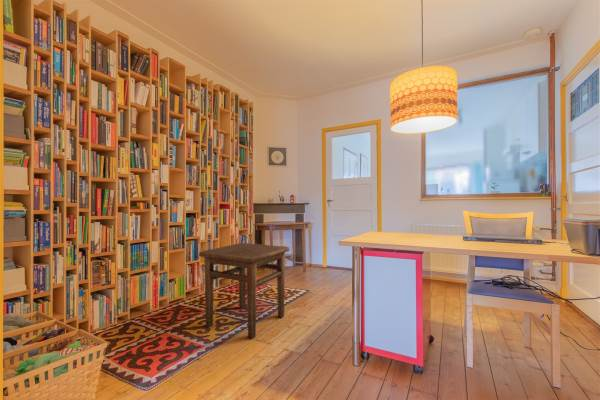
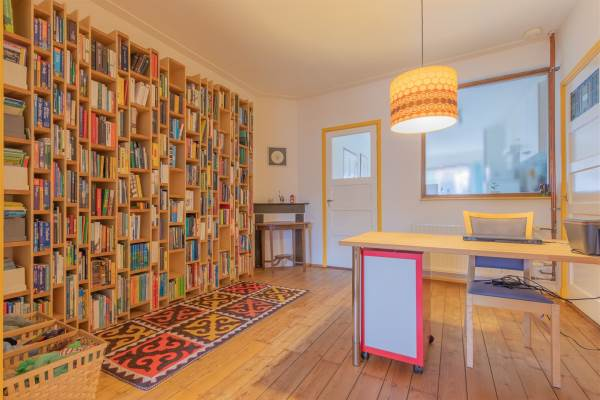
- side table [198,242,290,340]
